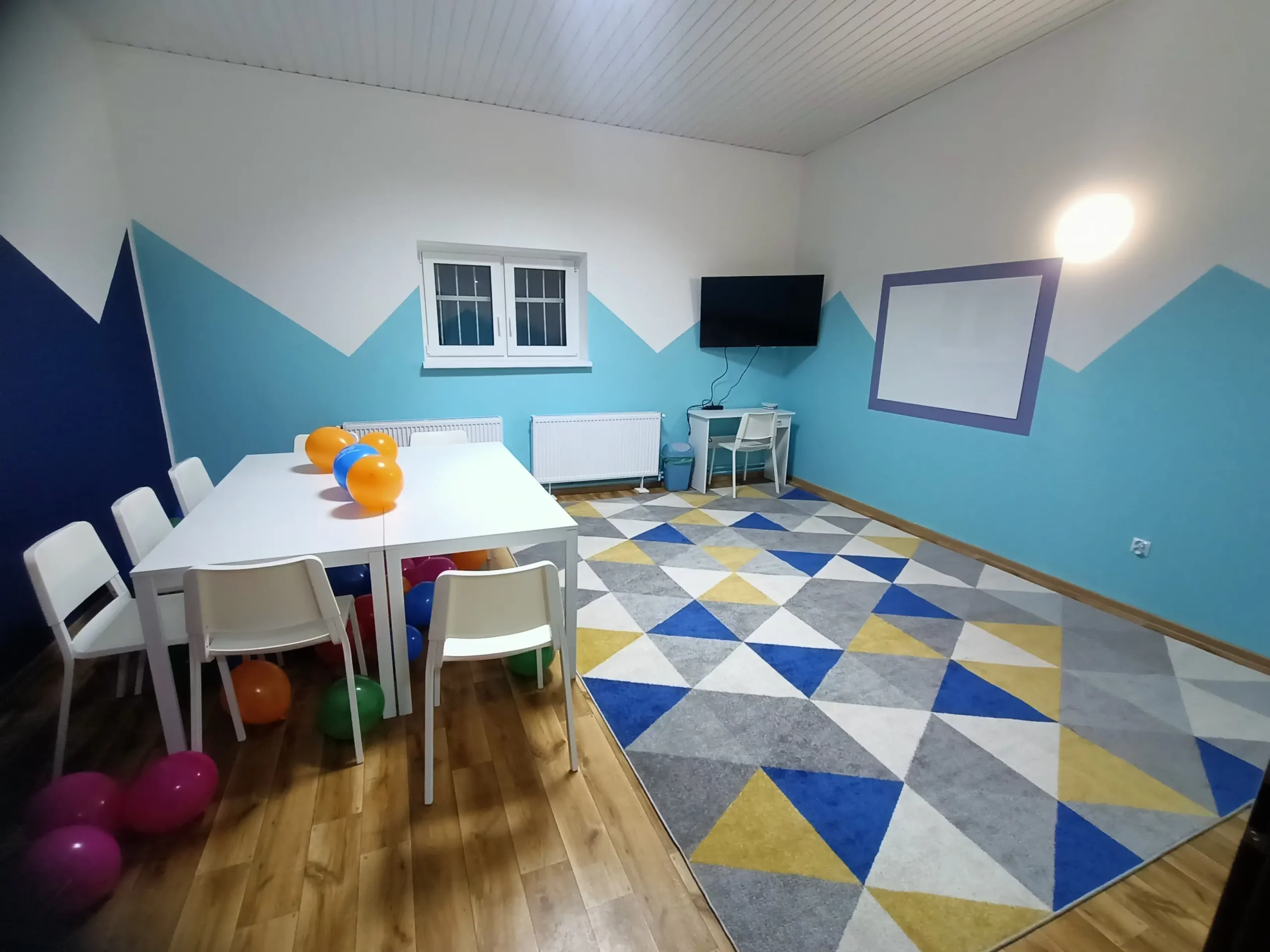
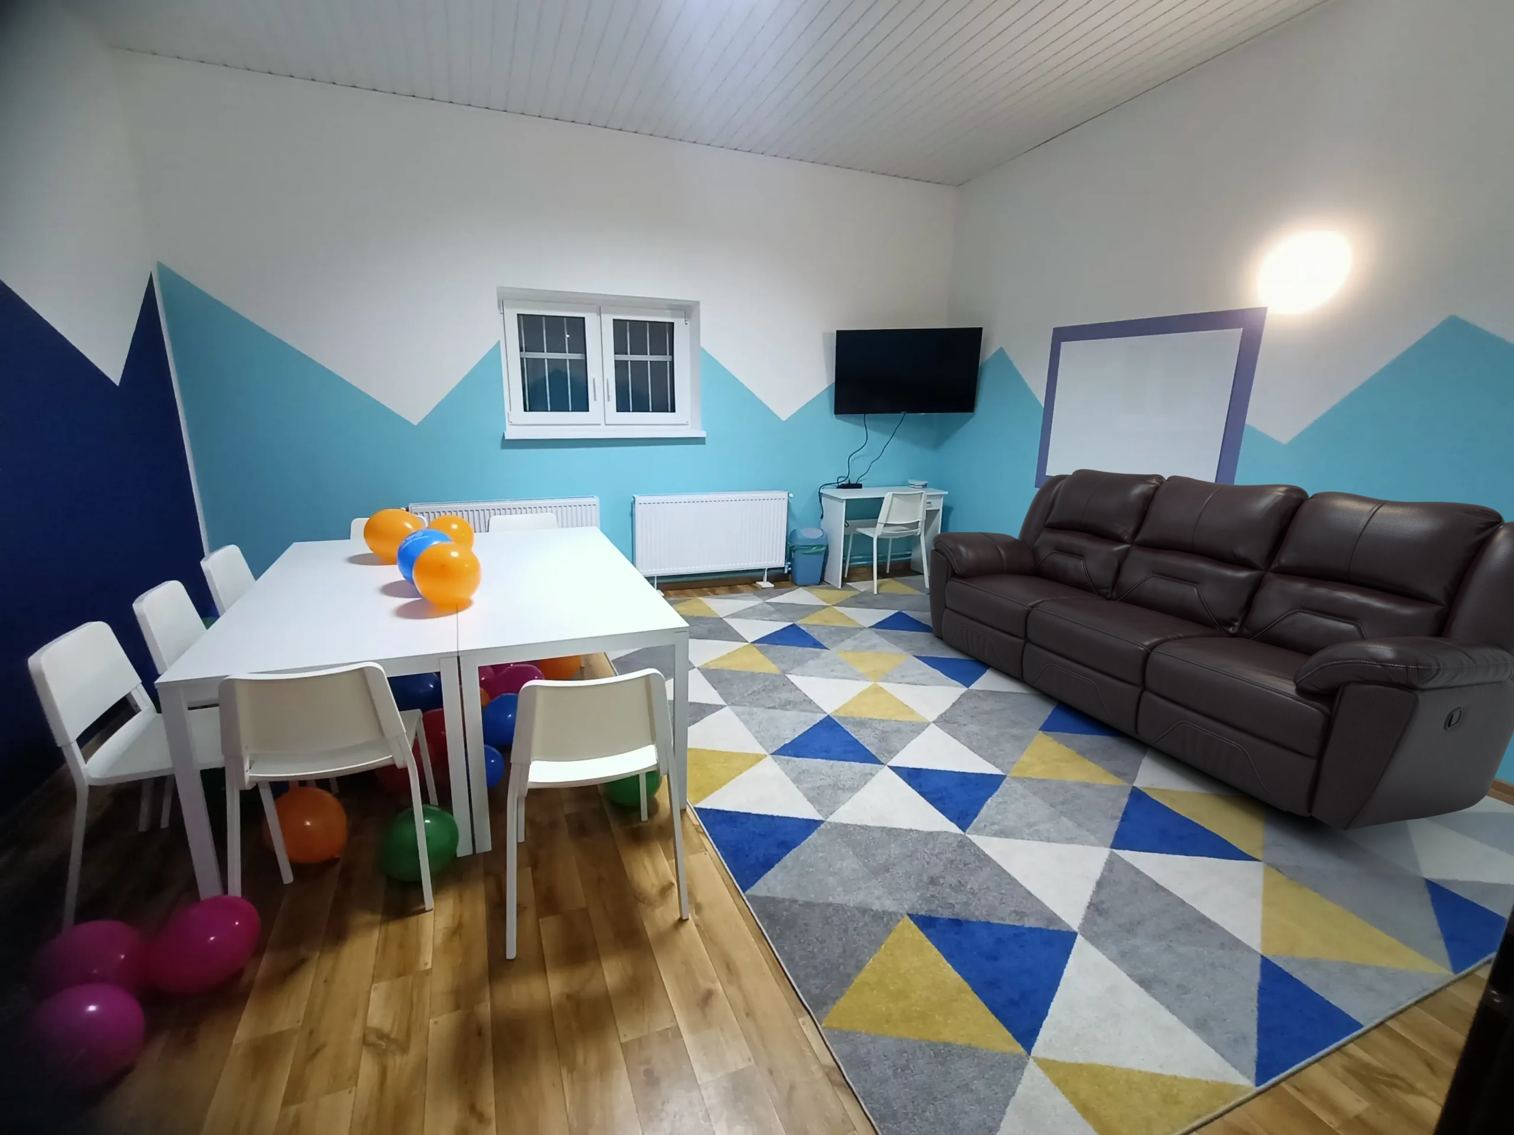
+ sofa [929,469,1514,831]
